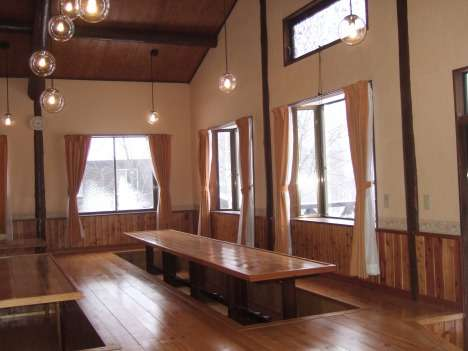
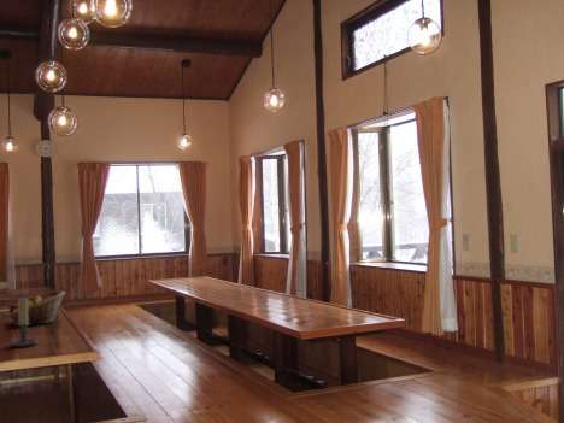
+ candle holder [2,296,39,348]
+ fruit basket [5,289,66,327]
